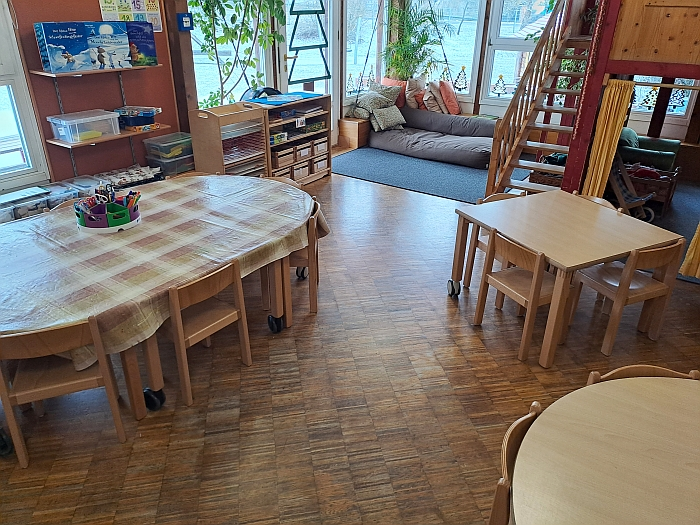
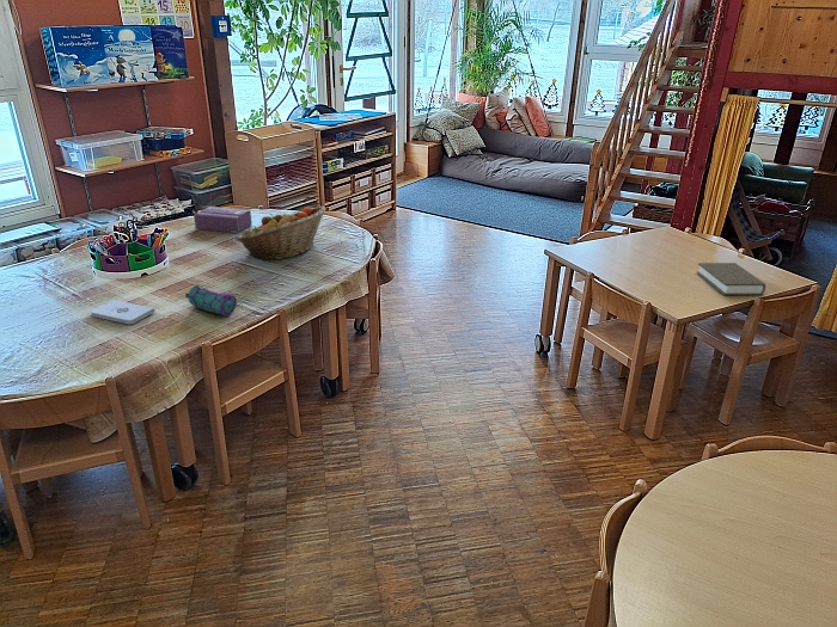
+ pencil case [184,283,238,318]
+ tissue box [193,205,252,234]
+ fruit basket [236,205,326,262]
+ notepad [90,299,155,325]
+ book [696,262,766,296]
